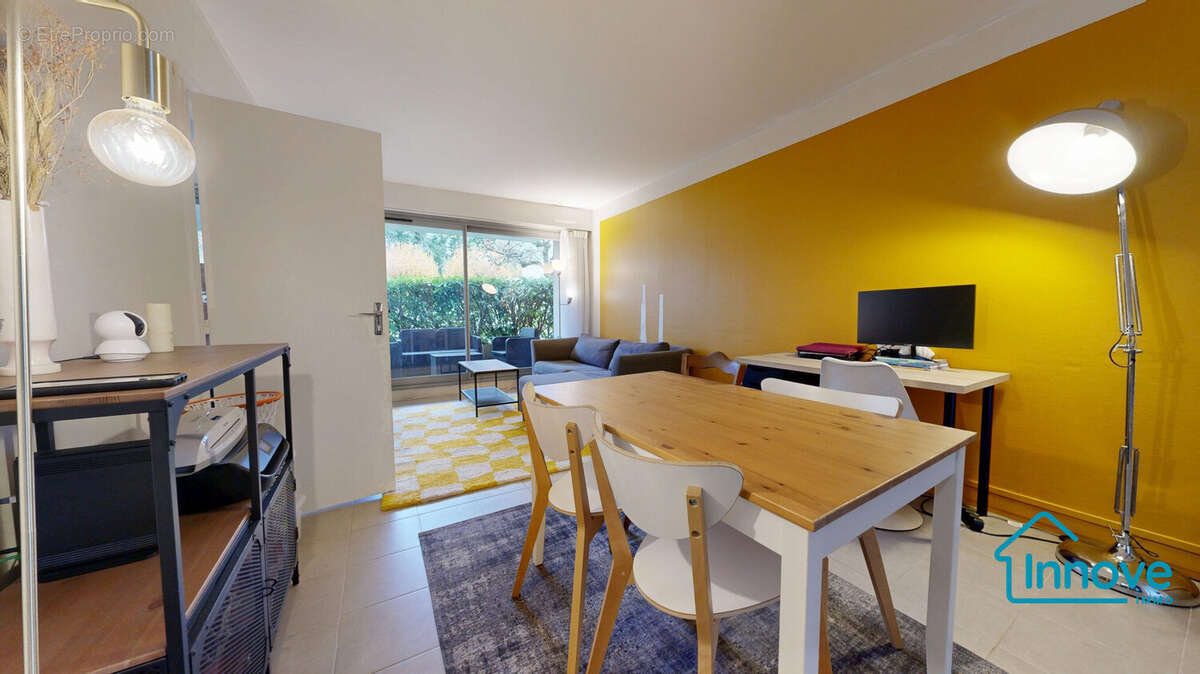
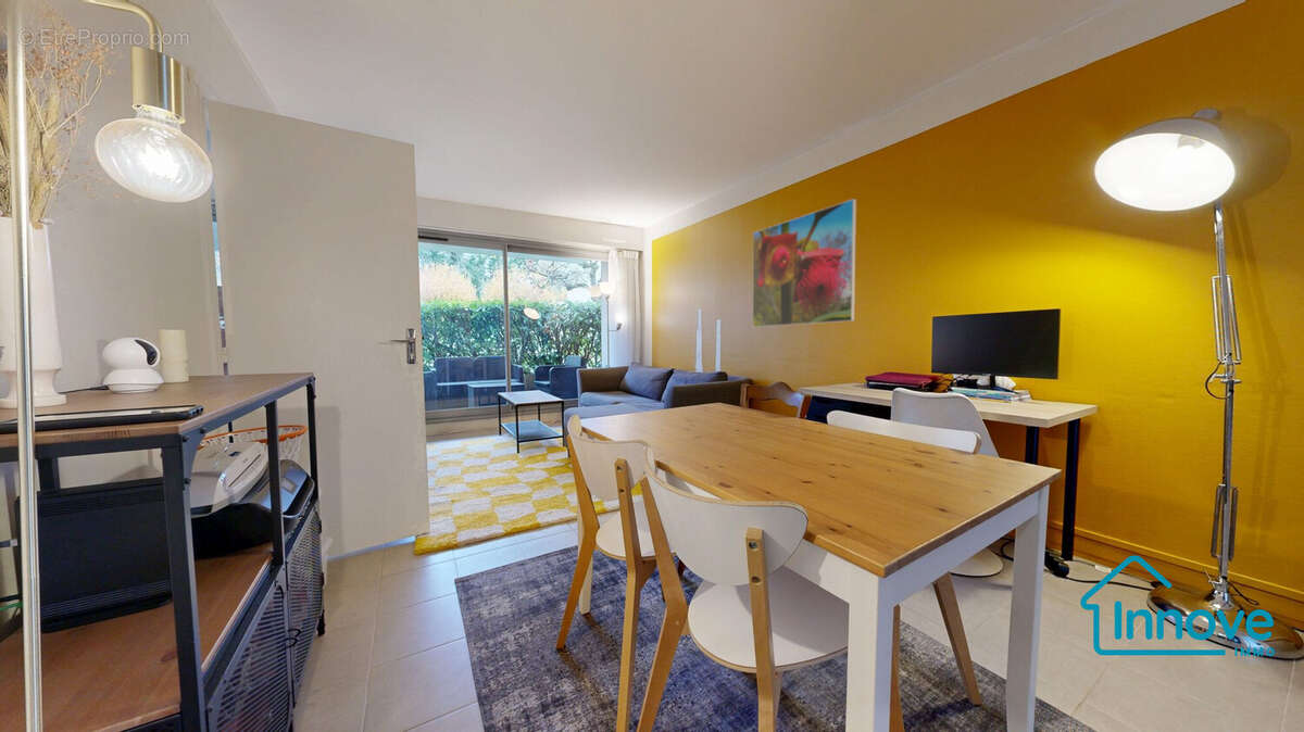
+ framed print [752,198,857,328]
